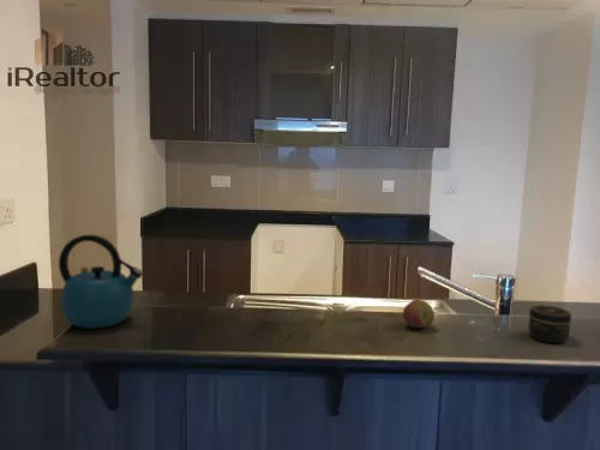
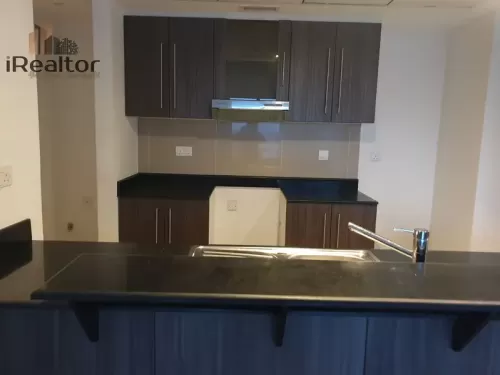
- jar [527,304,572,344]
- fruit [402,298,436,329]
- kettle [58,233,144,330]
